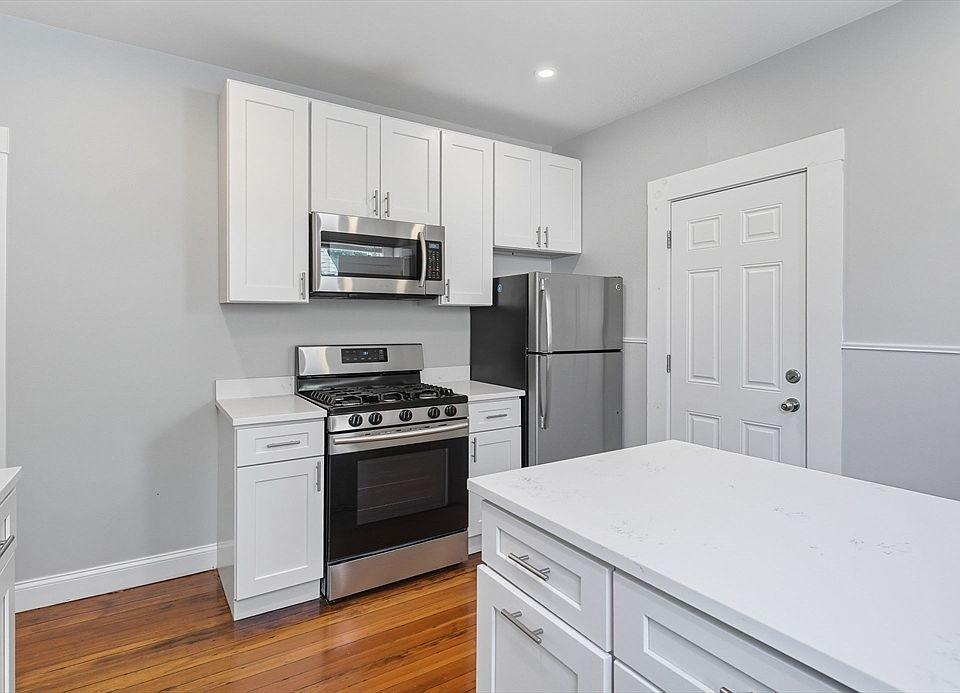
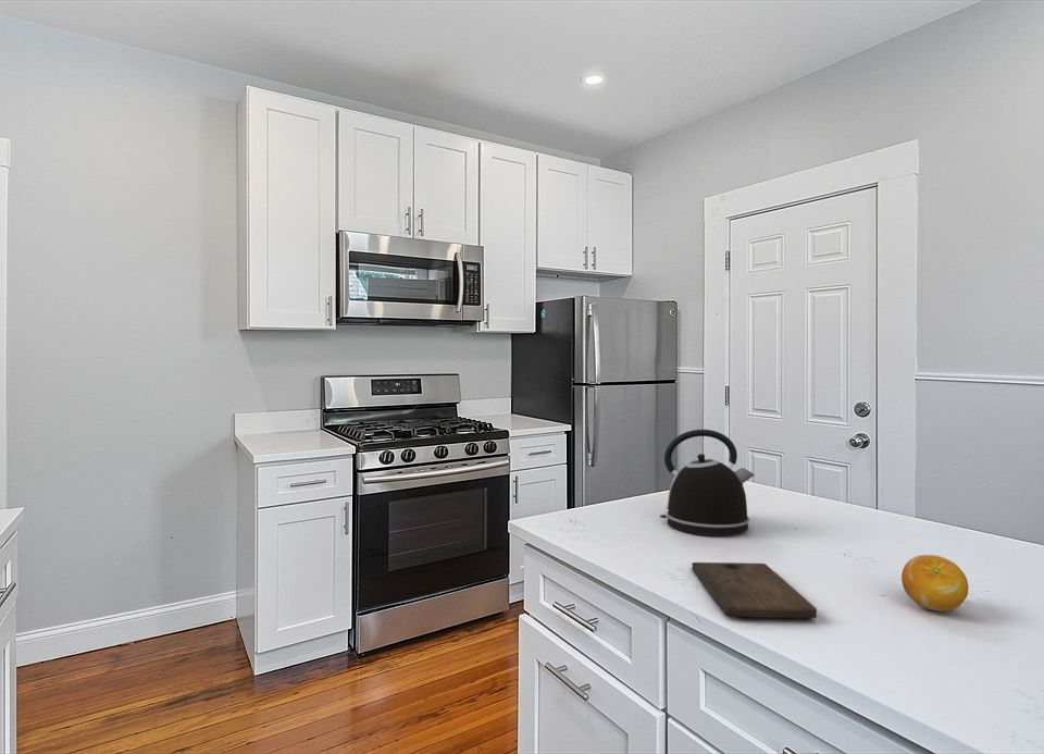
+ cutting board [691,561,818,619]
+ kettle [659,429,756,536]
+ fruit [900,554,970,613]
